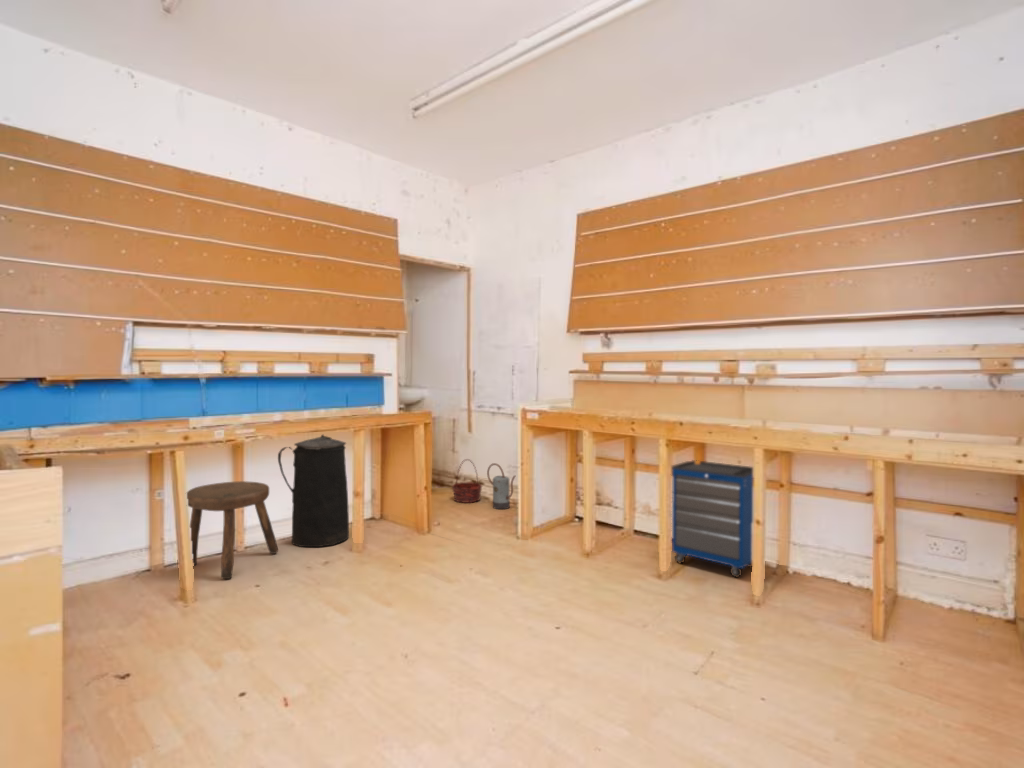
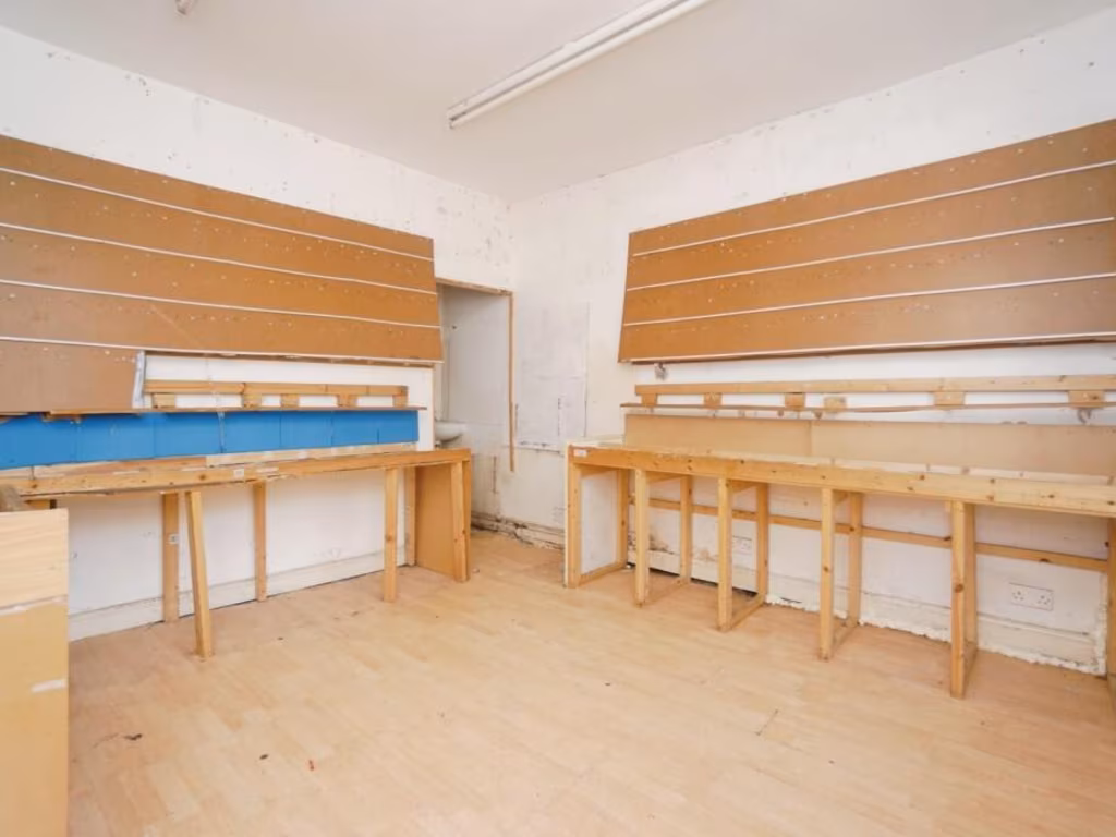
- trash can [277,433,350,548]
- cabinet [671,459,754,579]
- stool [186,480,279,580]
- basket [451,458,483,504]
- watering can [486,462,516,510]
